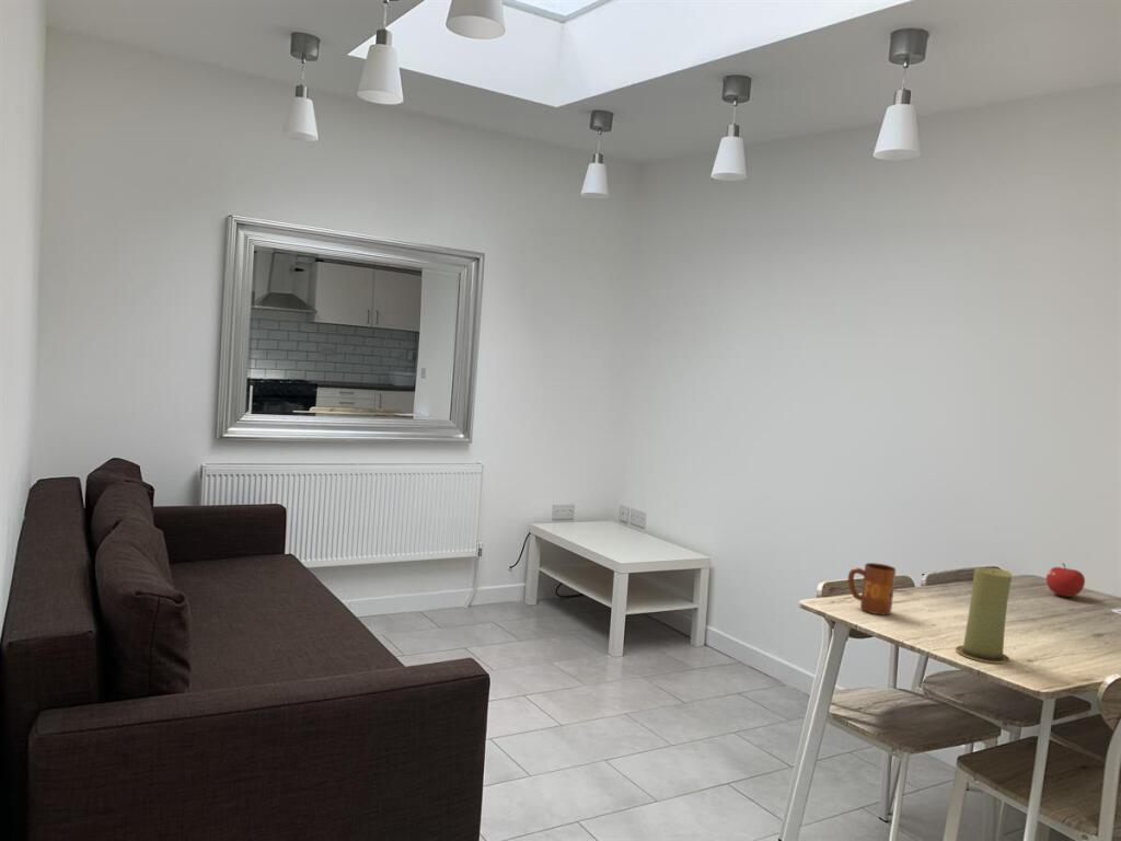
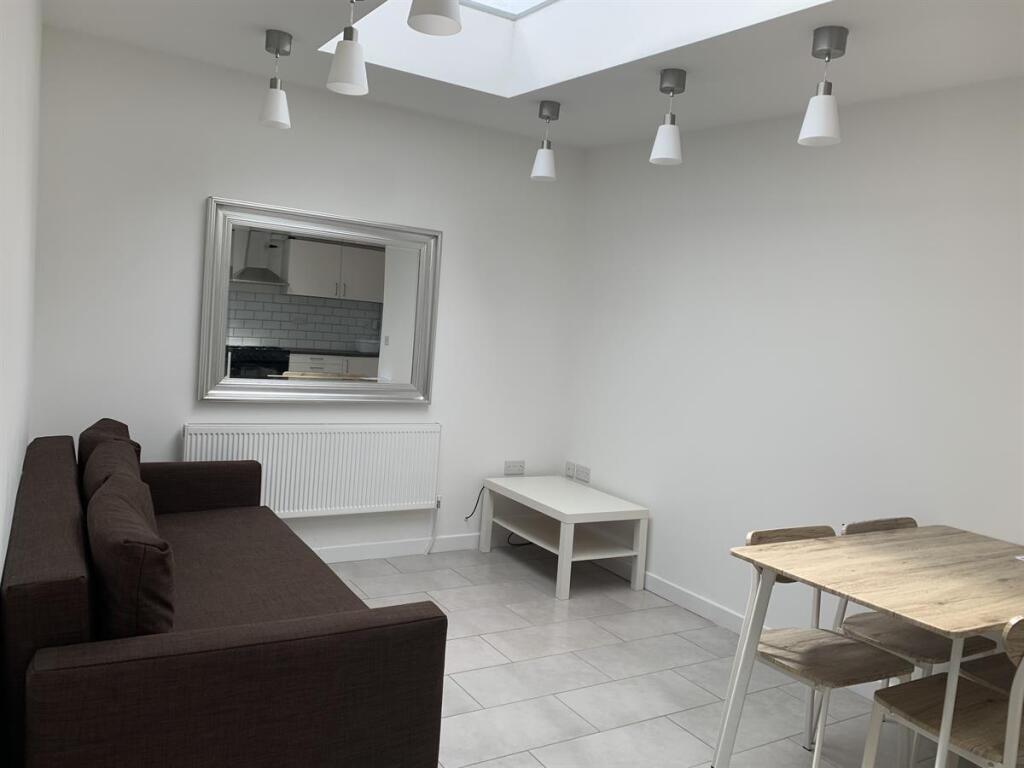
- candle [954,566,1013,665]
- mug [847,562,897,615]
- fruit [1045,562,1086,598]
